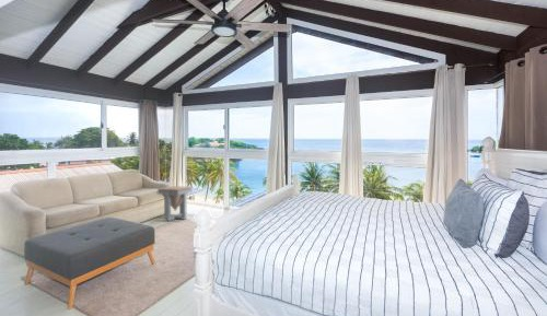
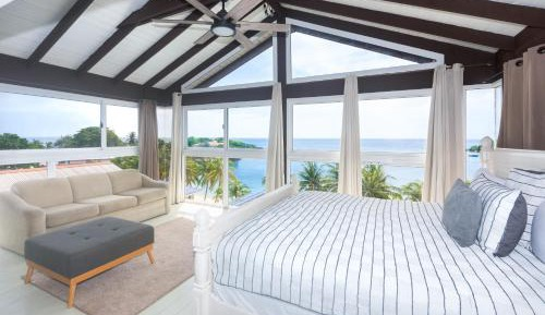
- side table [156,185,194,222]
